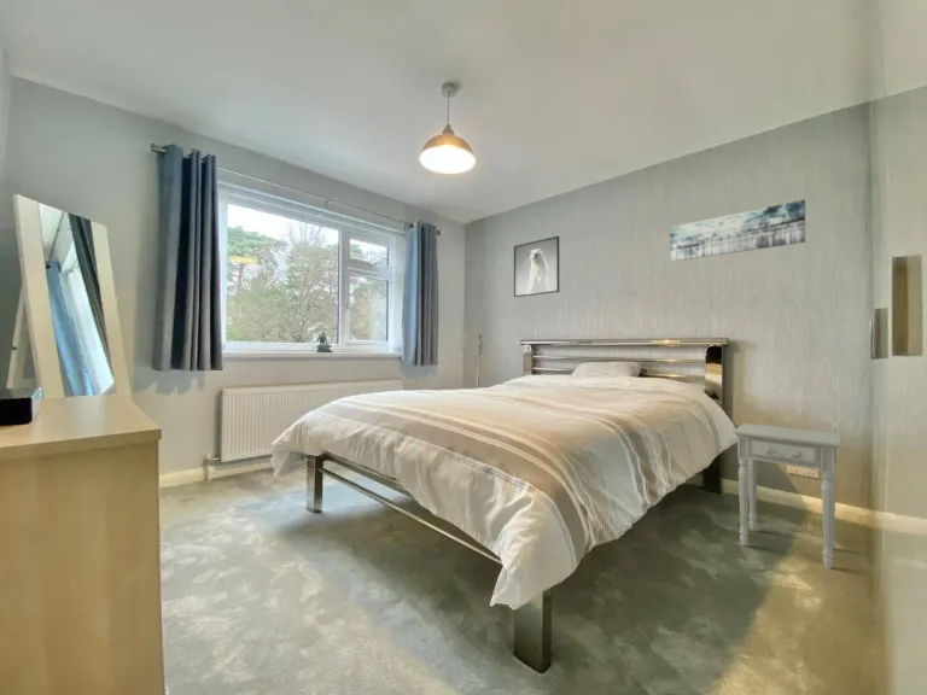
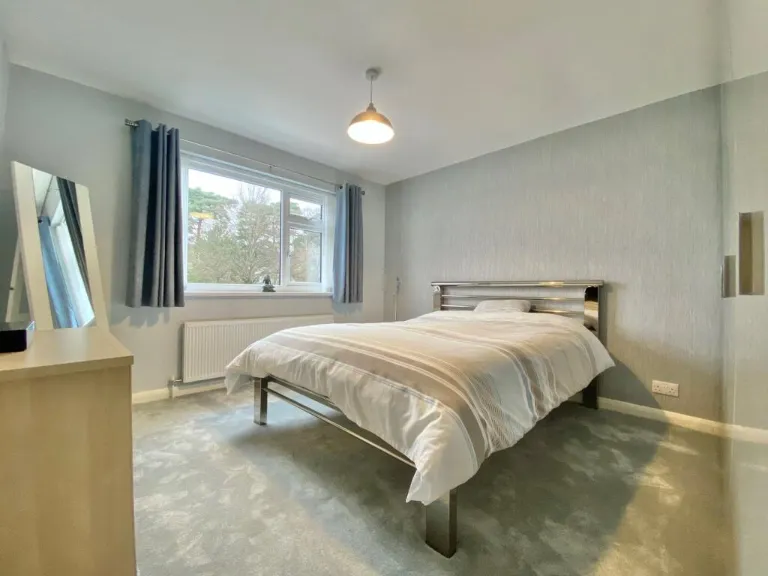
- nightstand [731,422,843,570]
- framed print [513,235,560,298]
- wall art [669,199,806,263]
